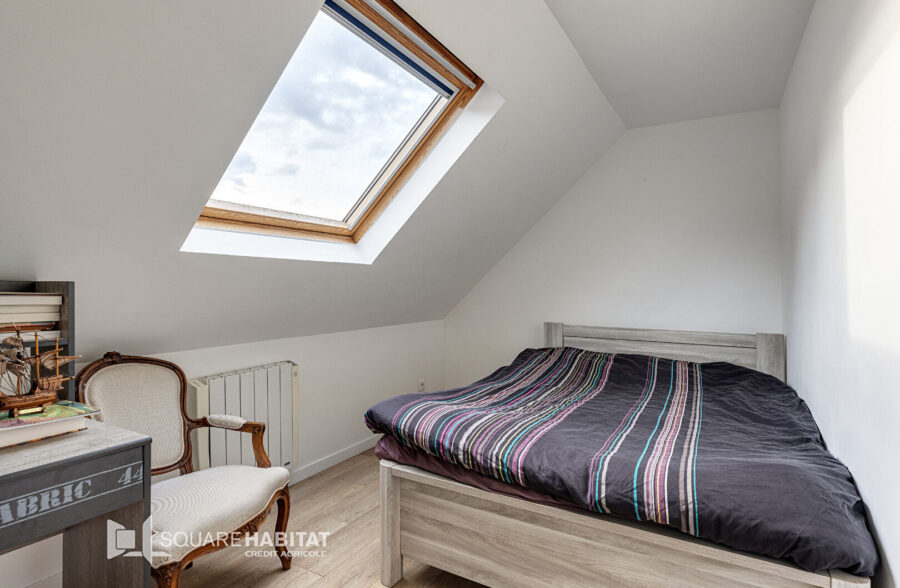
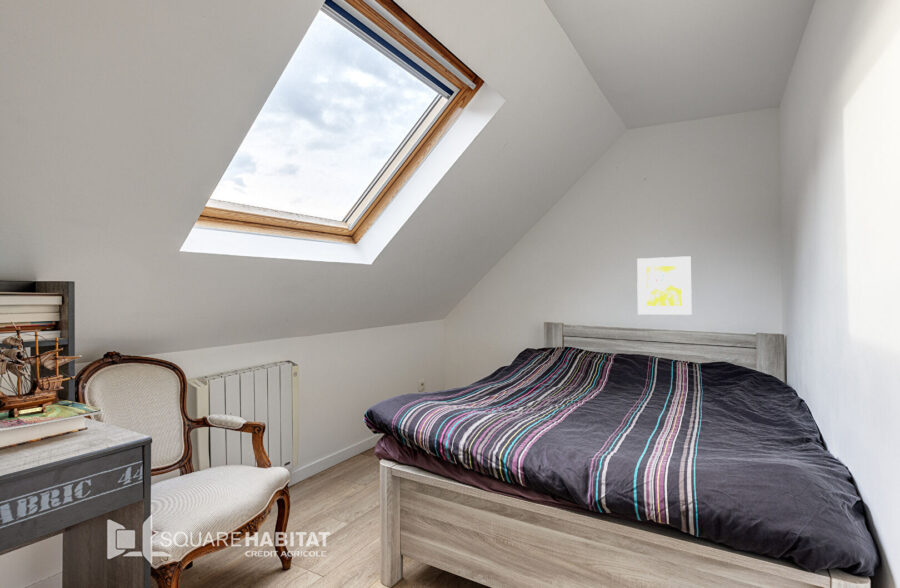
+ wall art [636,255,693,316]
